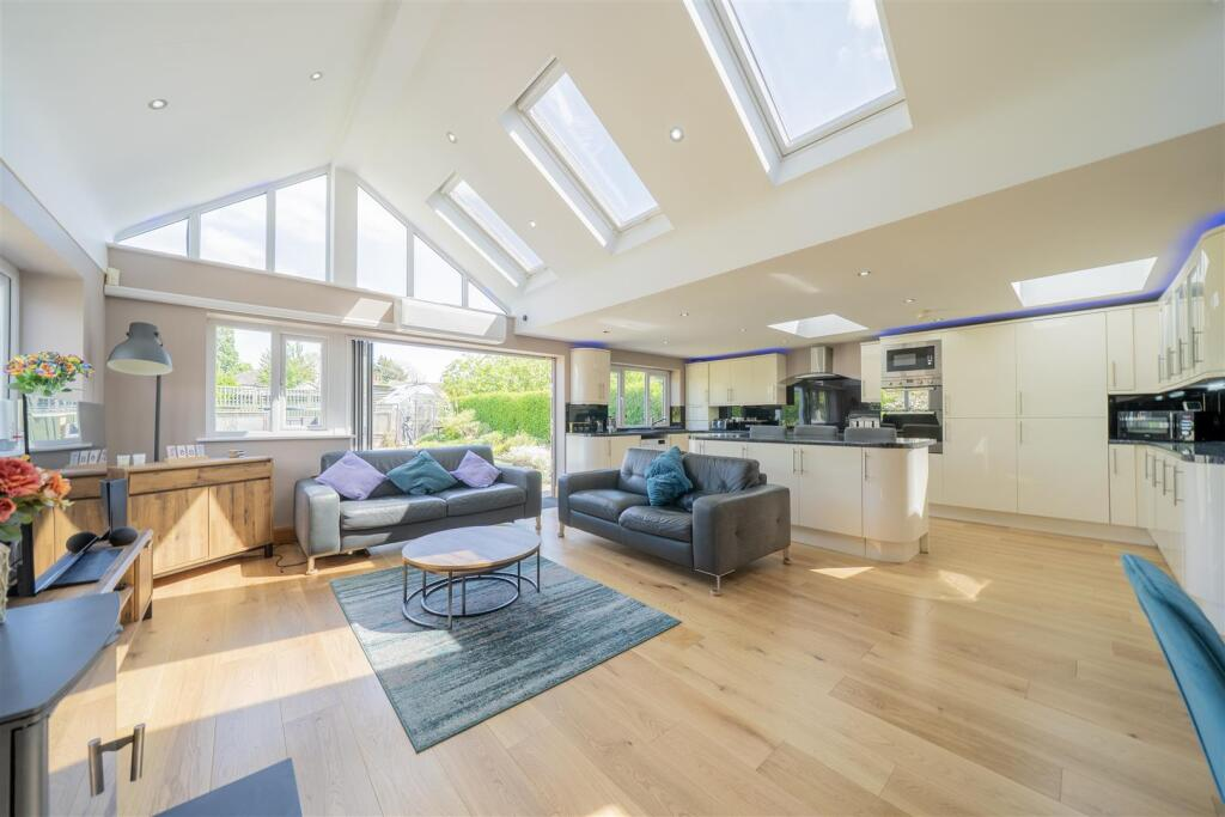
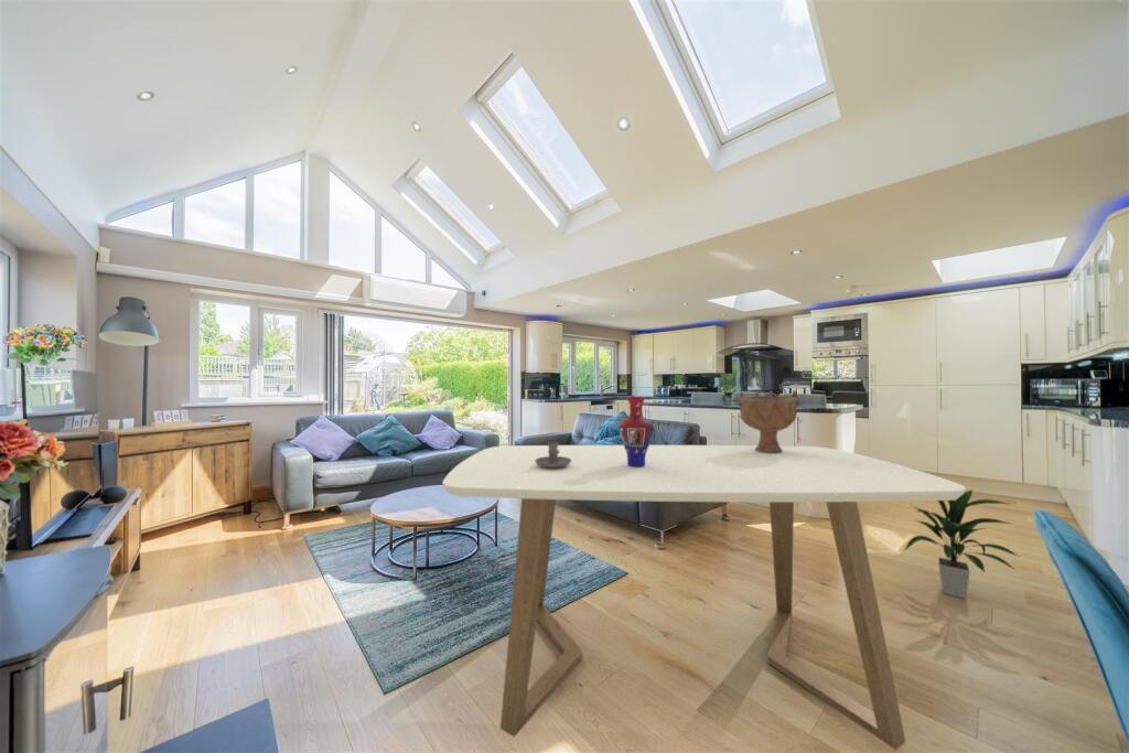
+ decorative bowl [734,388,802,453]
+ candle holder [535,441,571,467]
+ indoor plant [903,488,1021,600]
+ vase [617,396,655,467]
+ dining table [442,444,967,751]
